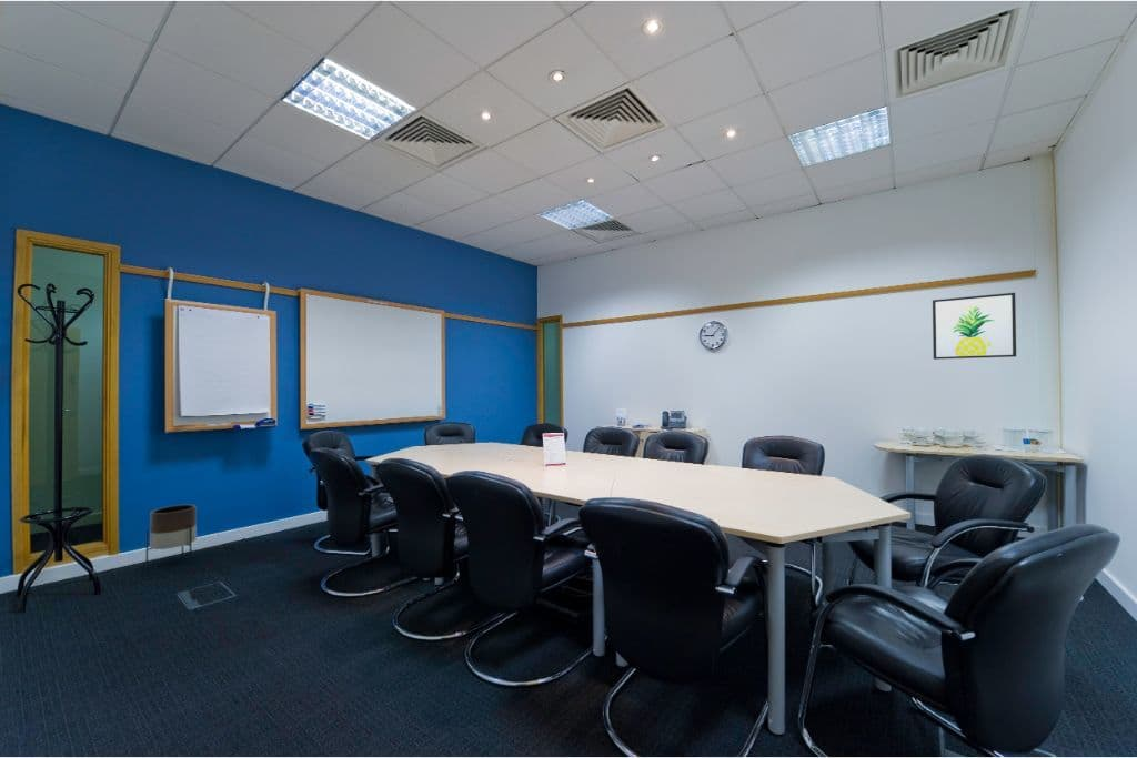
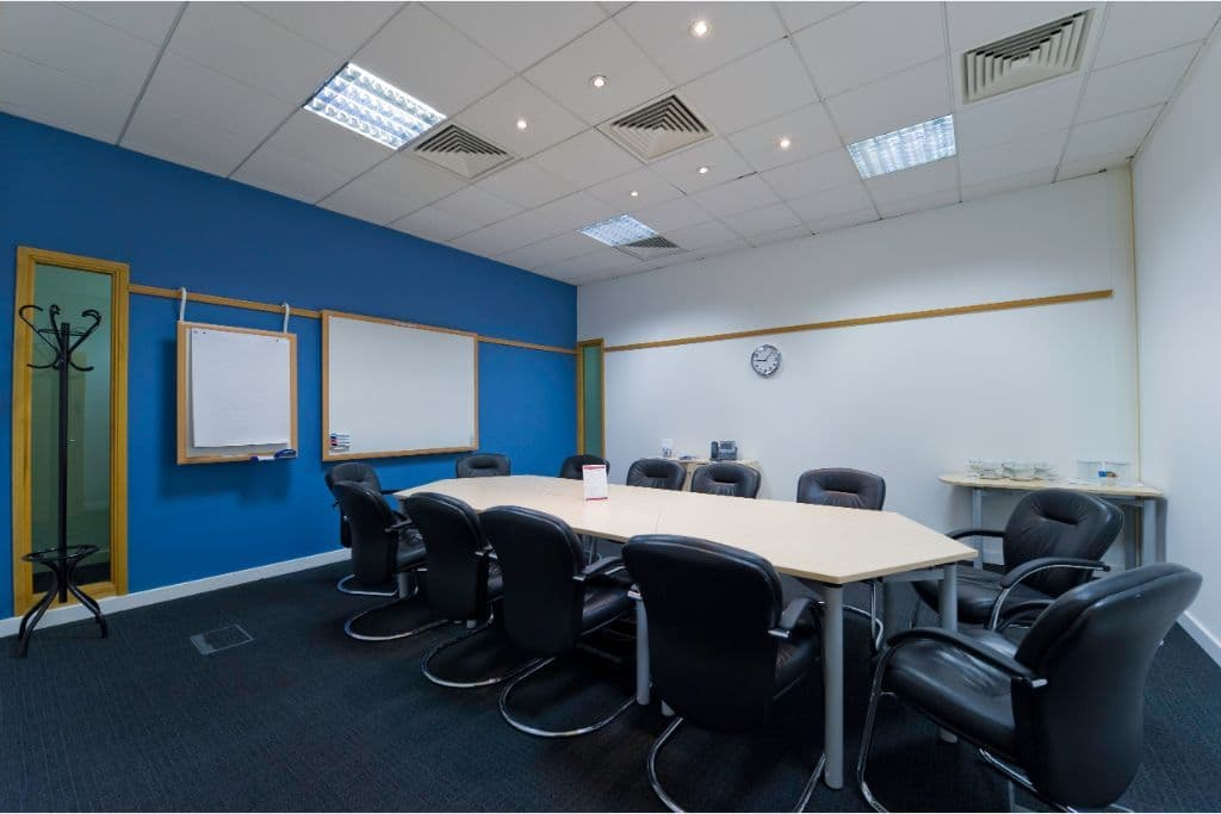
- planter [144,504,198,569]
- wall art [932,292,1017,361]
